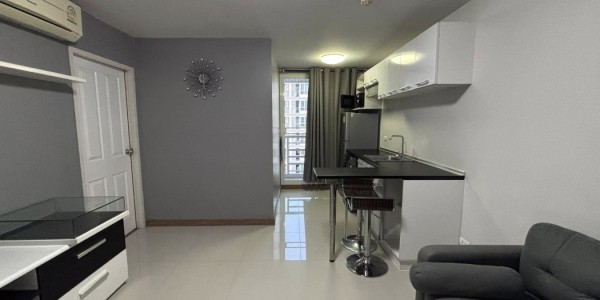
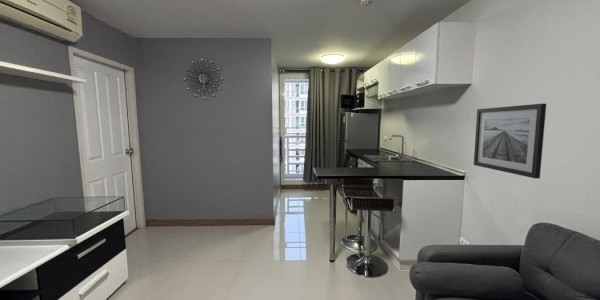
+ wall art [473,103,547,180]
